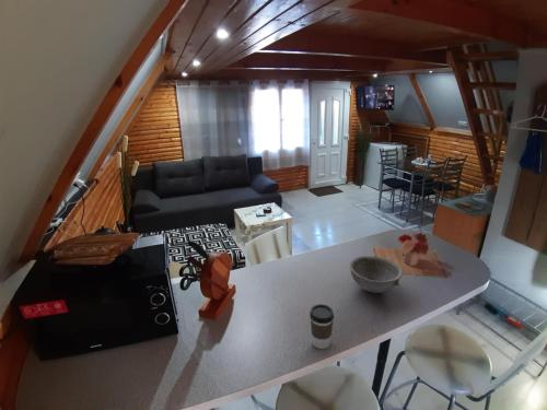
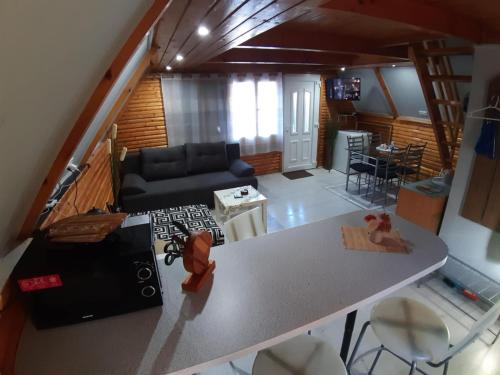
- bowl [349,255,404,294]
- coffee cup [309,303,335,350]
